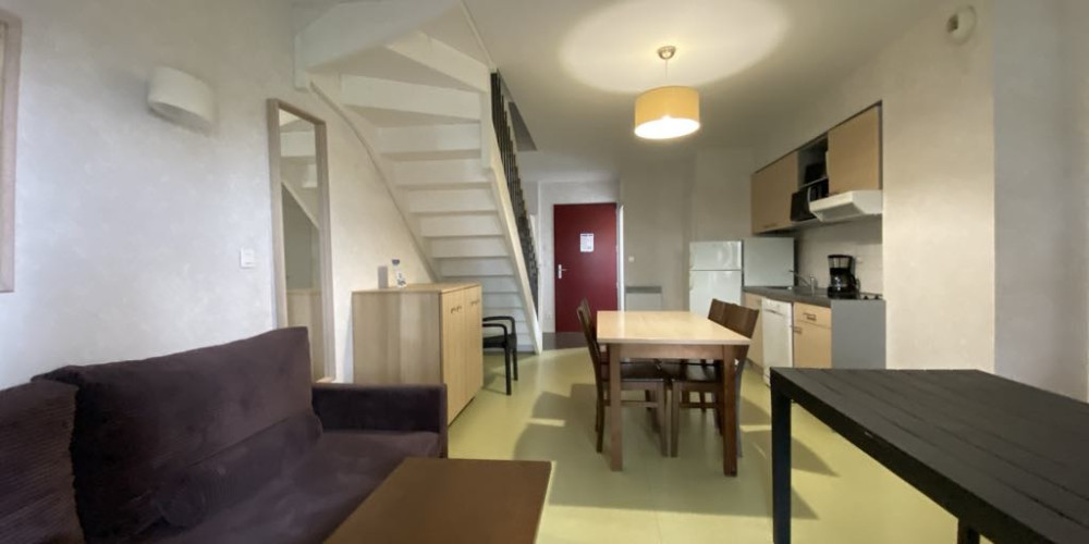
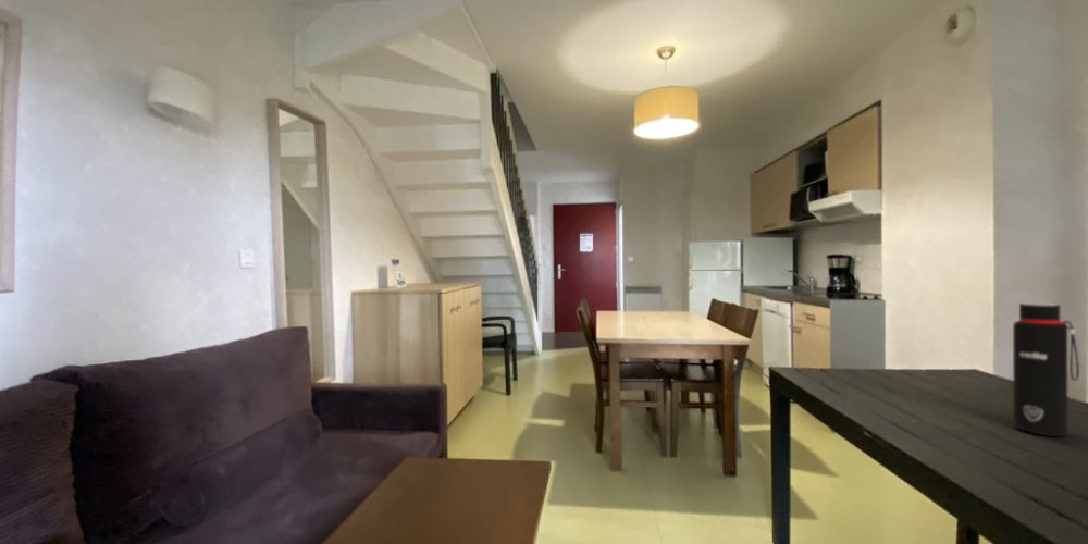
+ water bottle [1012,302,1080,437]
